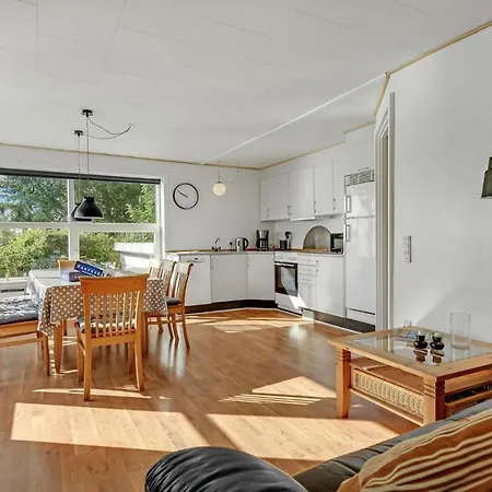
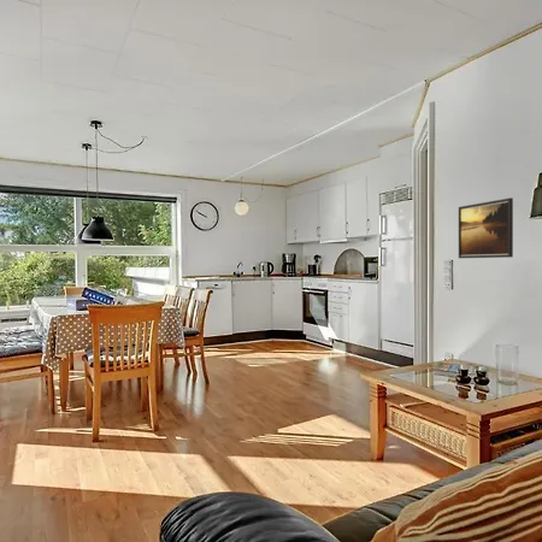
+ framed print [458,196,514,259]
